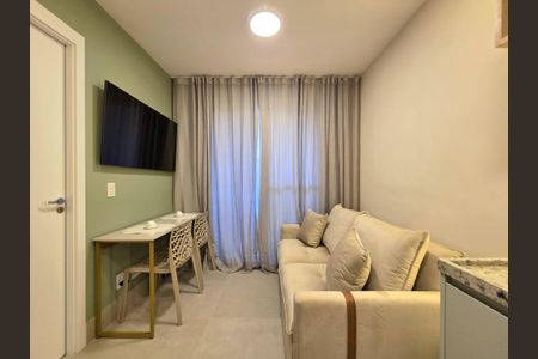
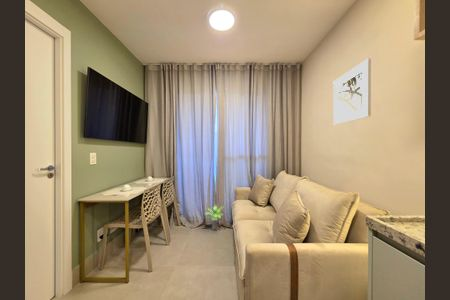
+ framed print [332,58,372,126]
+ potted plant [204,204,225,231]
